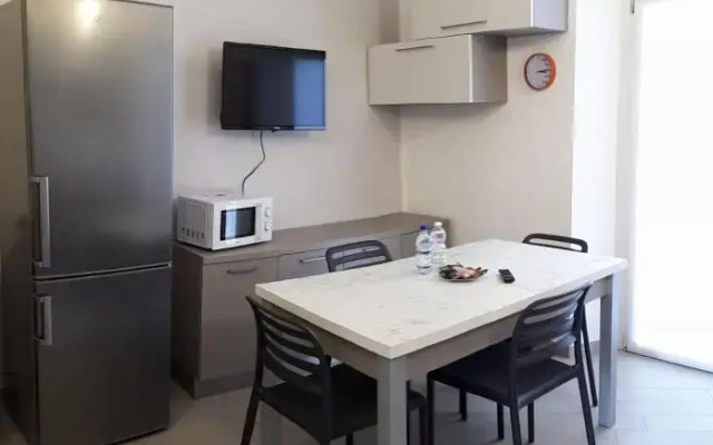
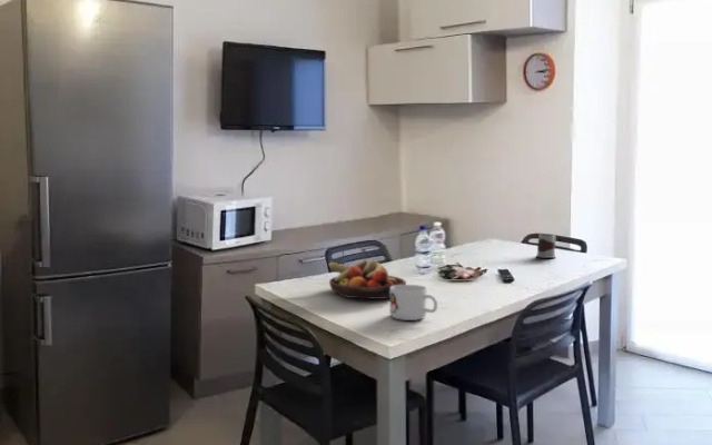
+ fruit bowl [327,258,407,300]
+ mug [388,284,438,322]
+ mug [535,234,557,259]
